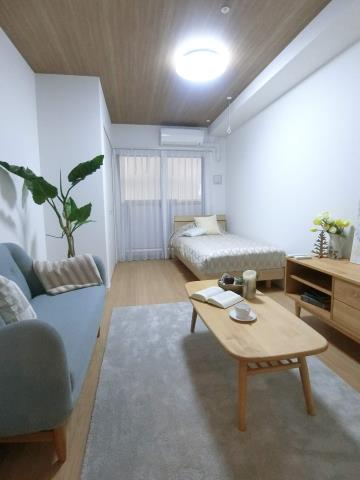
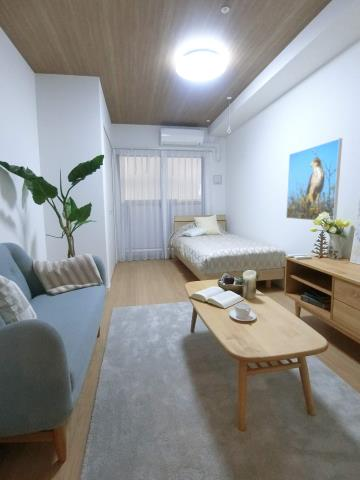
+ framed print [285,137,343,222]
